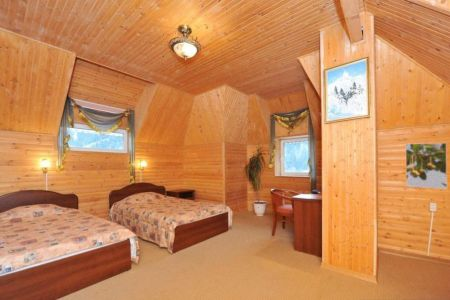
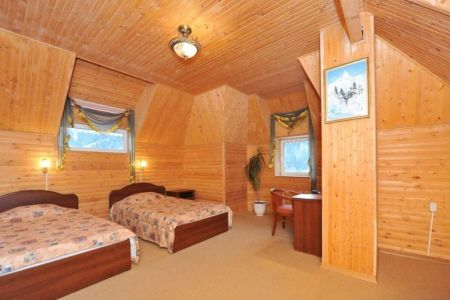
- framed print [405,142,448,190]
